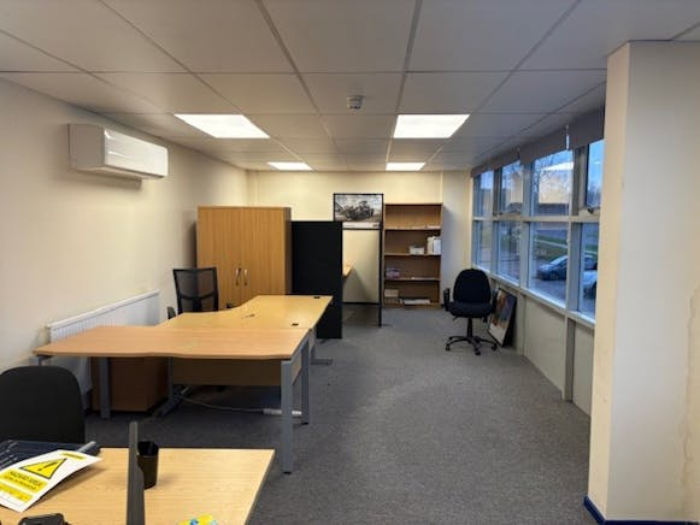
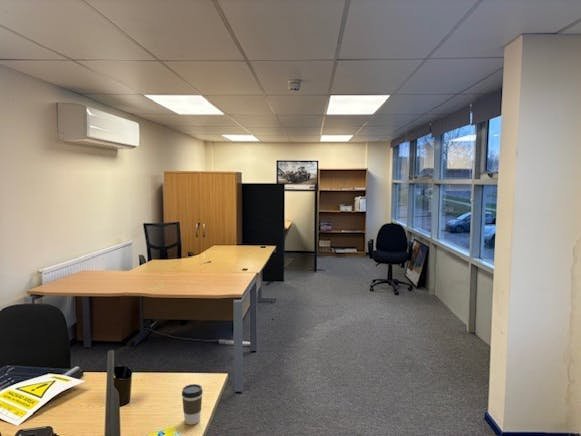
+ coffee cup [181,383,204,426]
